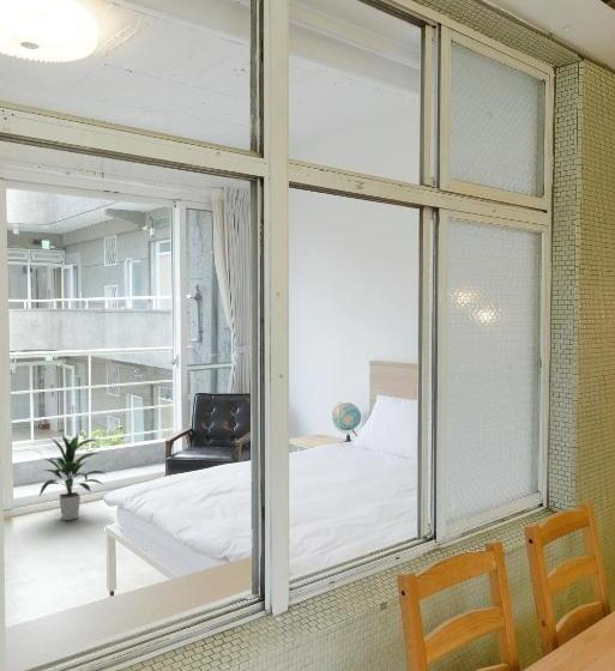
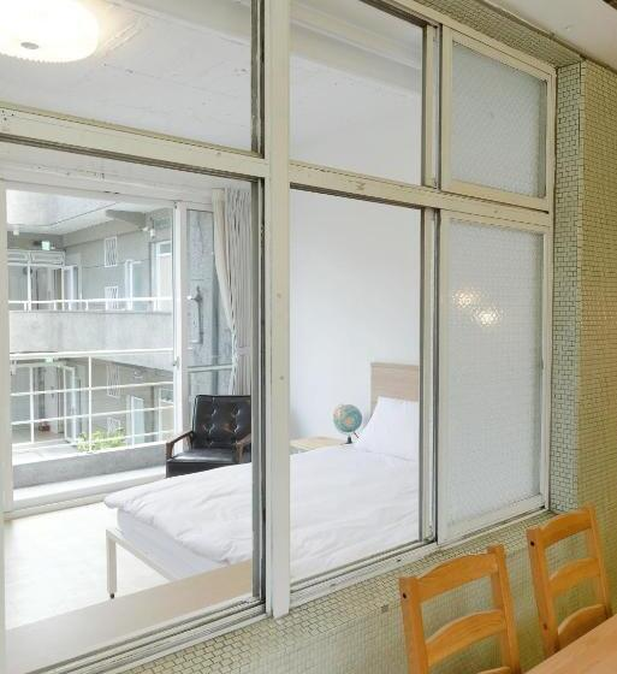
- indoor plant [38,434,108,521]
